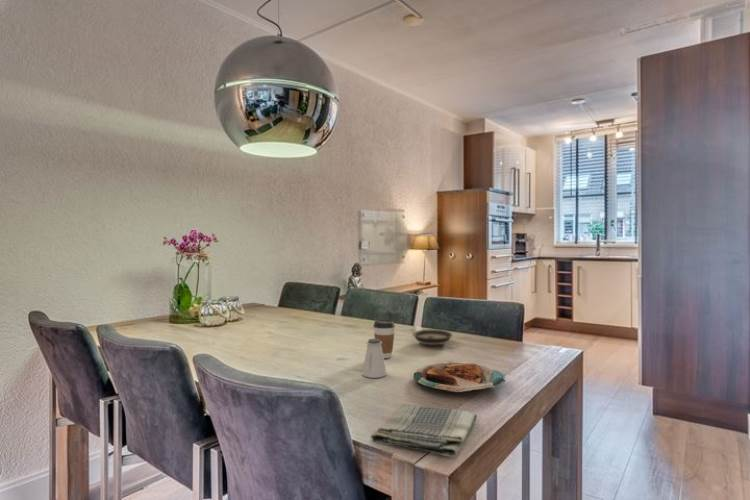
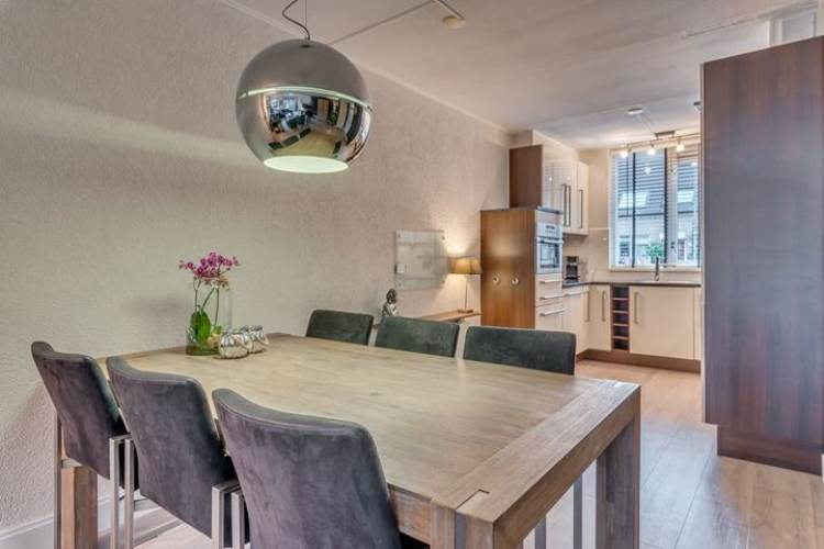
- saucer [411,329,454,347]
- saltshaker [361,338,388,379]
- dish towel [370,403,478,458]
- coffee cup [372,319,396,359]
- plate [412,360,506,393]
